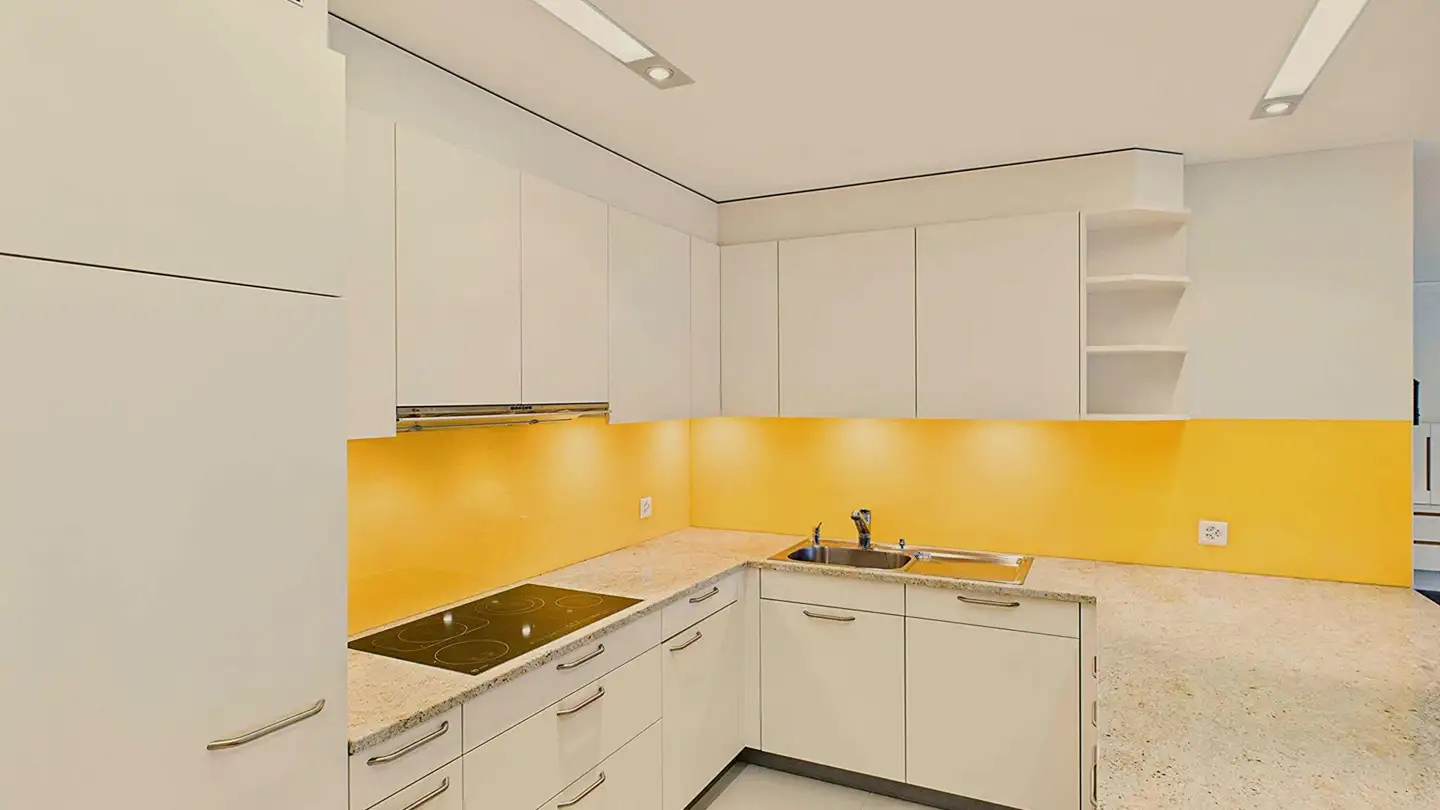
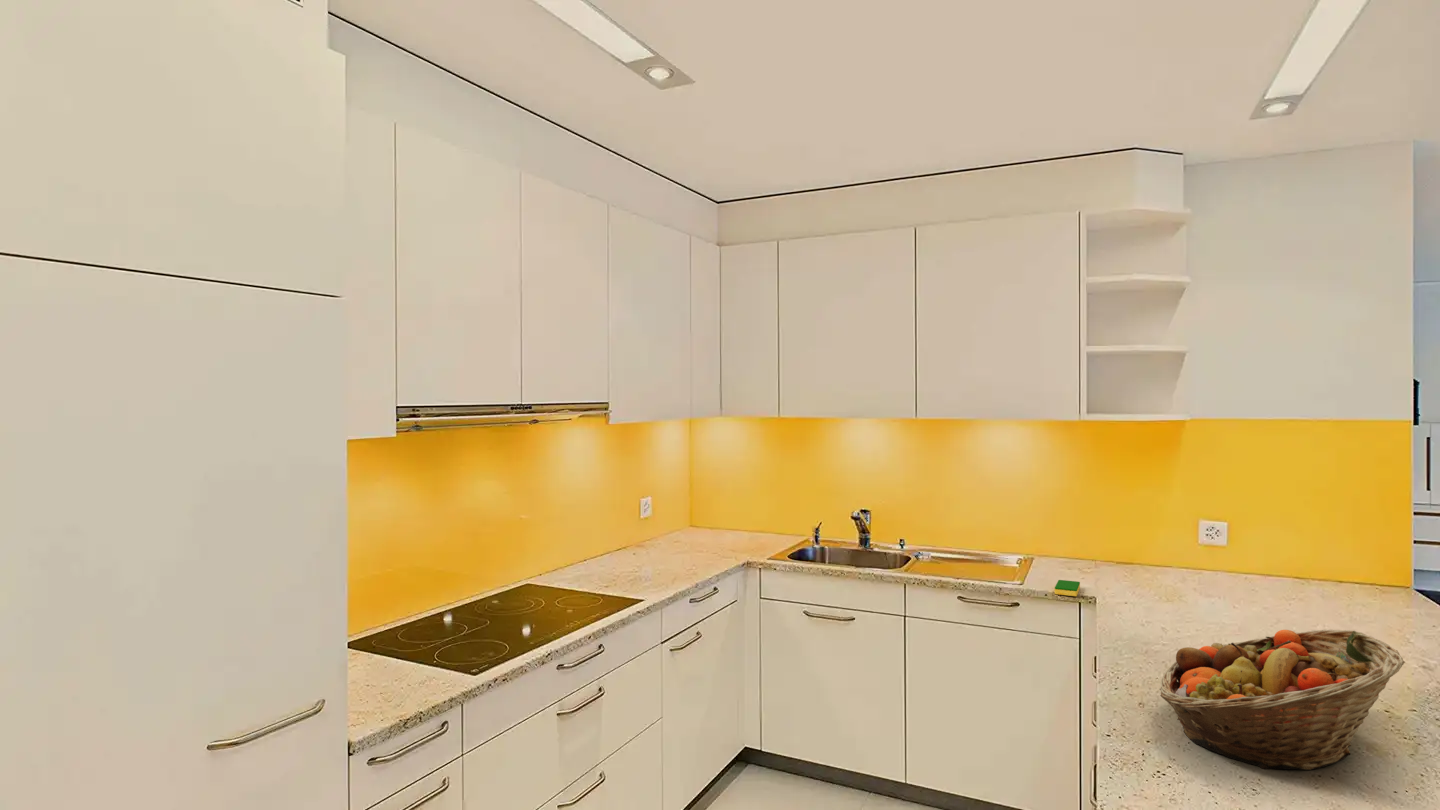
+ dish sponge [1054,579,1081,597]
+ fruit basket [1159,629,1406,771]
